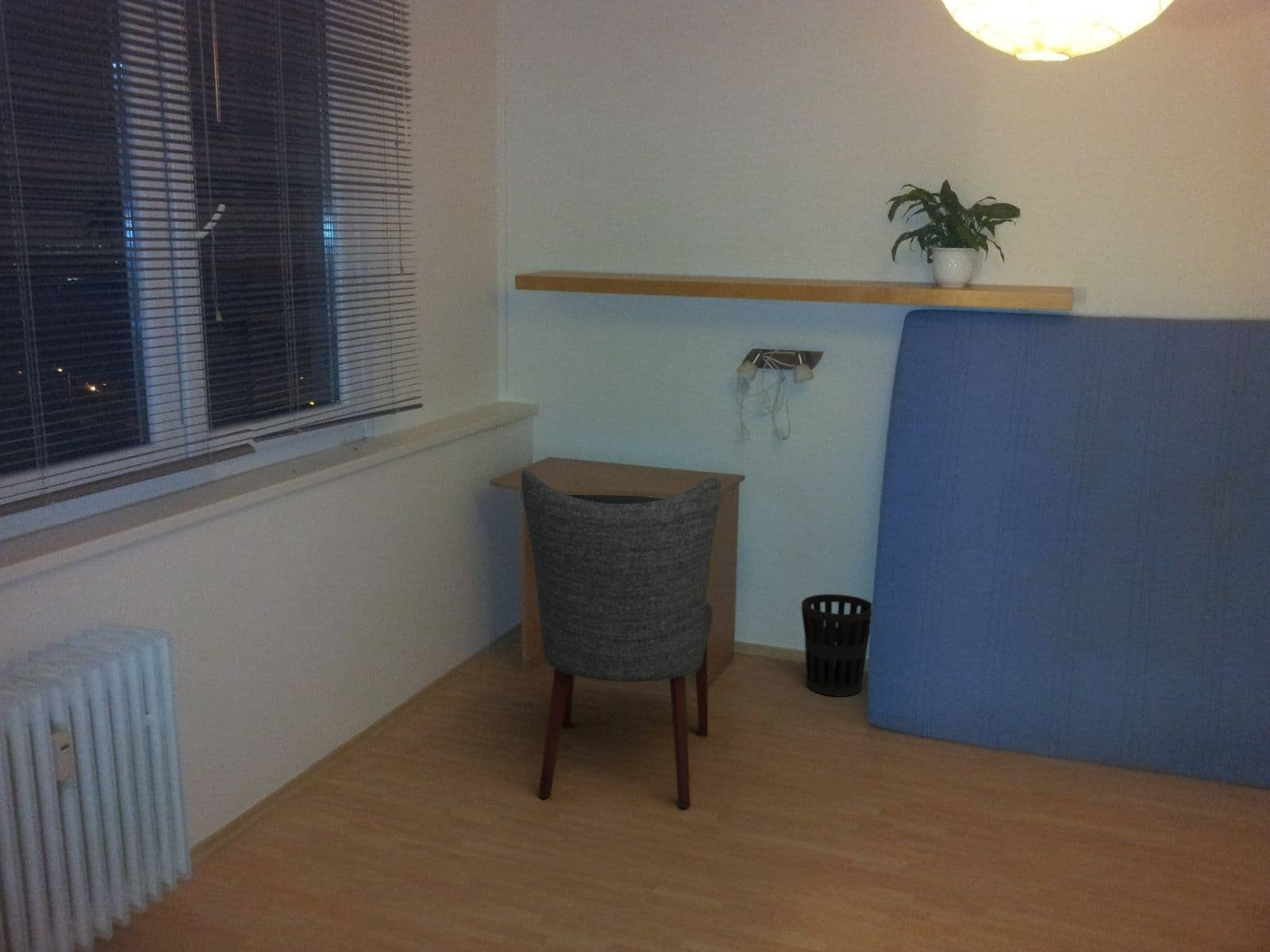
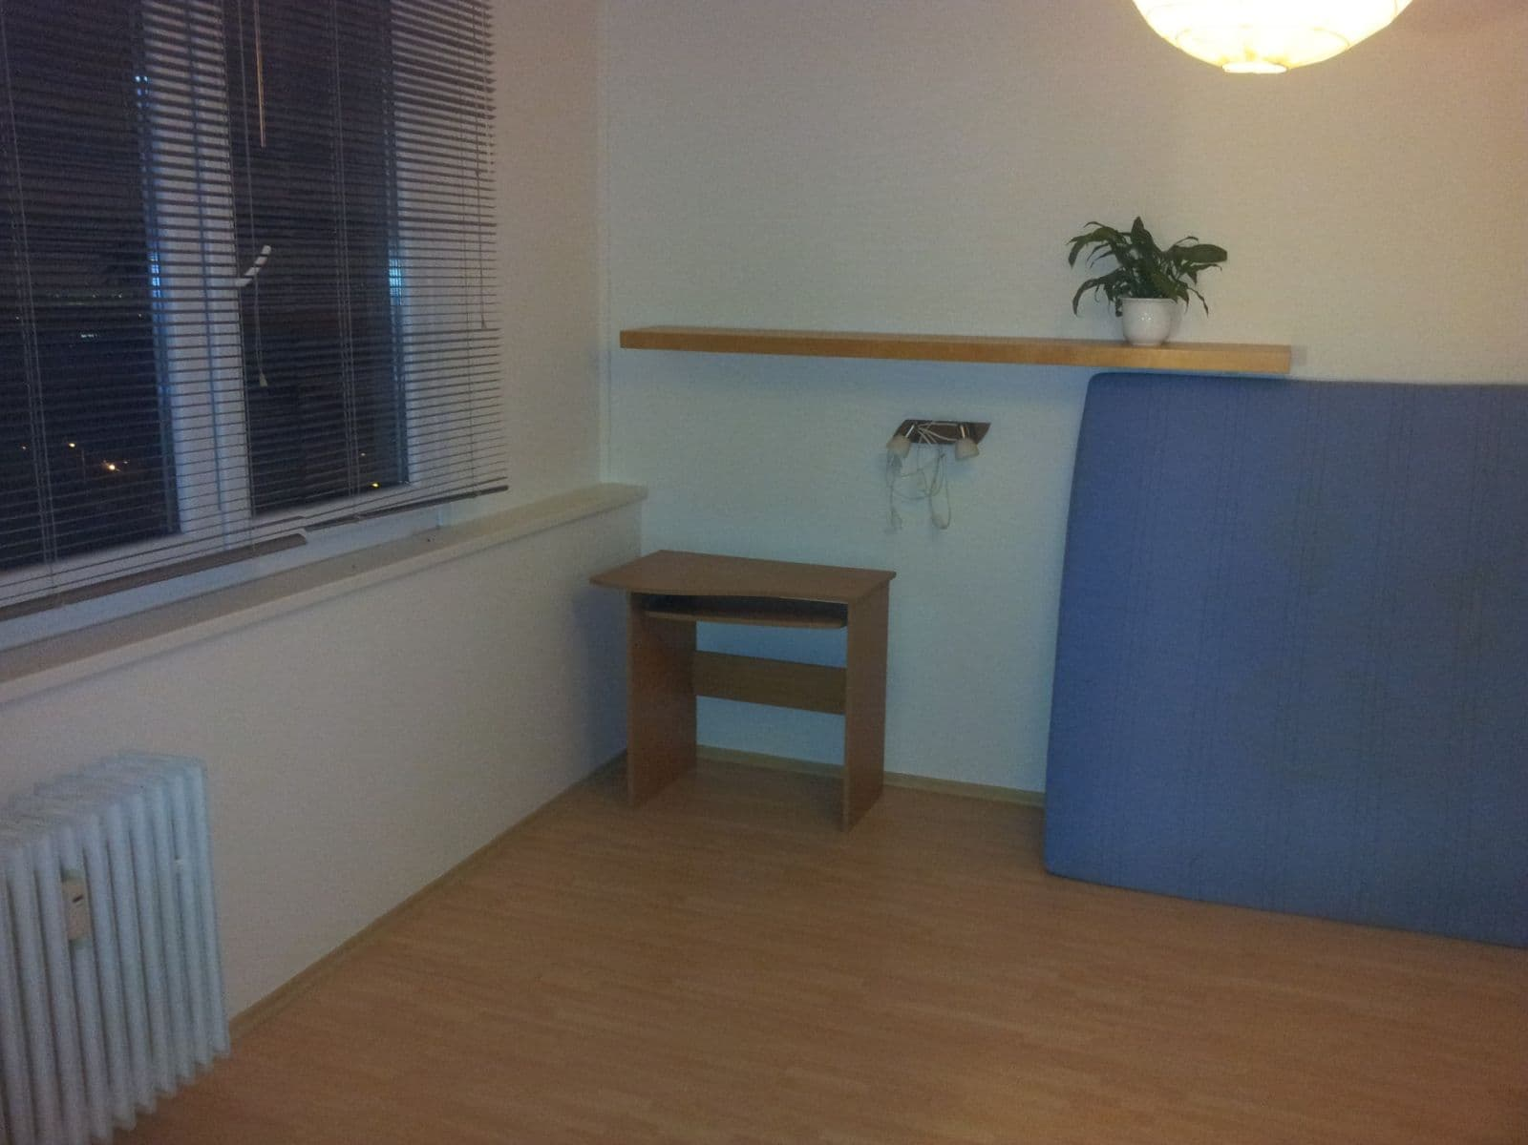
- chair [521,470,722,809]
- wastebasket [800,593,873,697]
